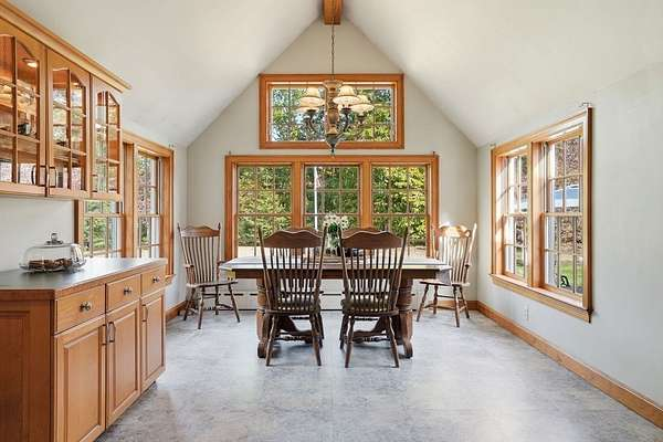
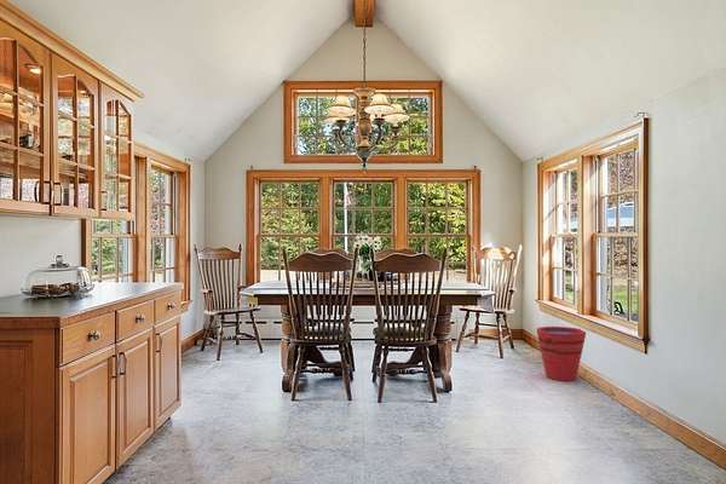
+ bucket [535,325,587,382]
